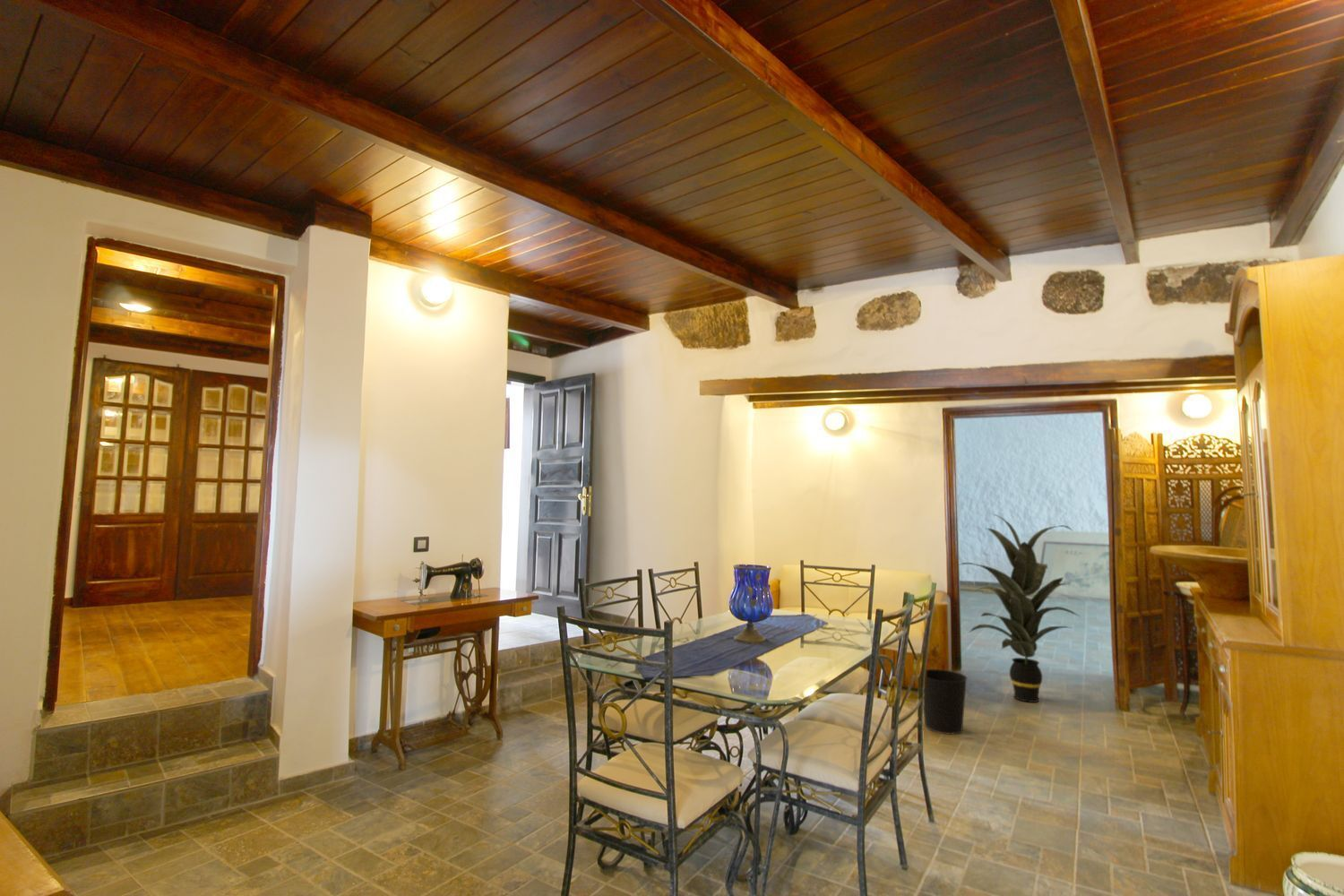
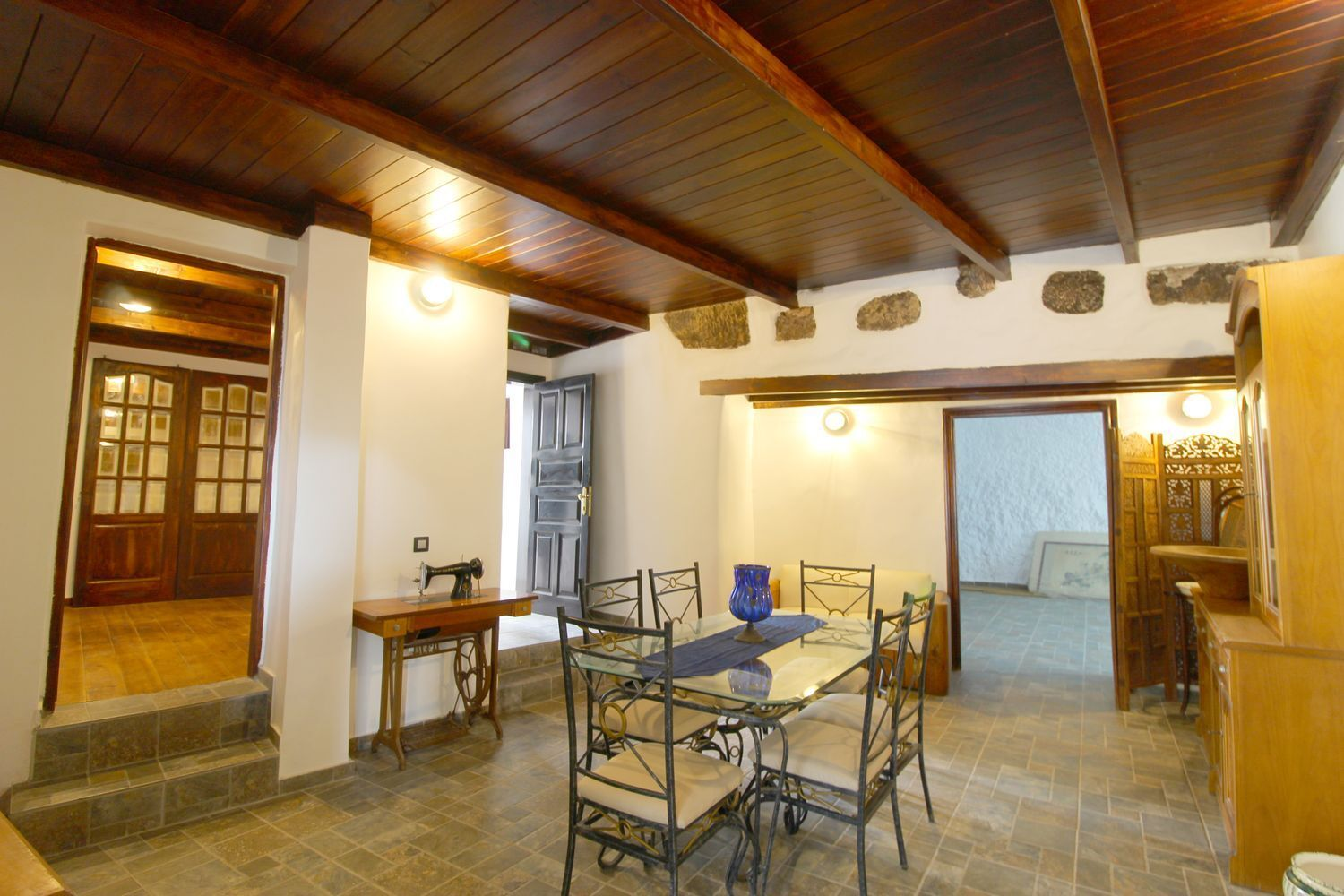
- wastebasket [923,668,969,736]
- indoor plant [957,513,1082,703]
